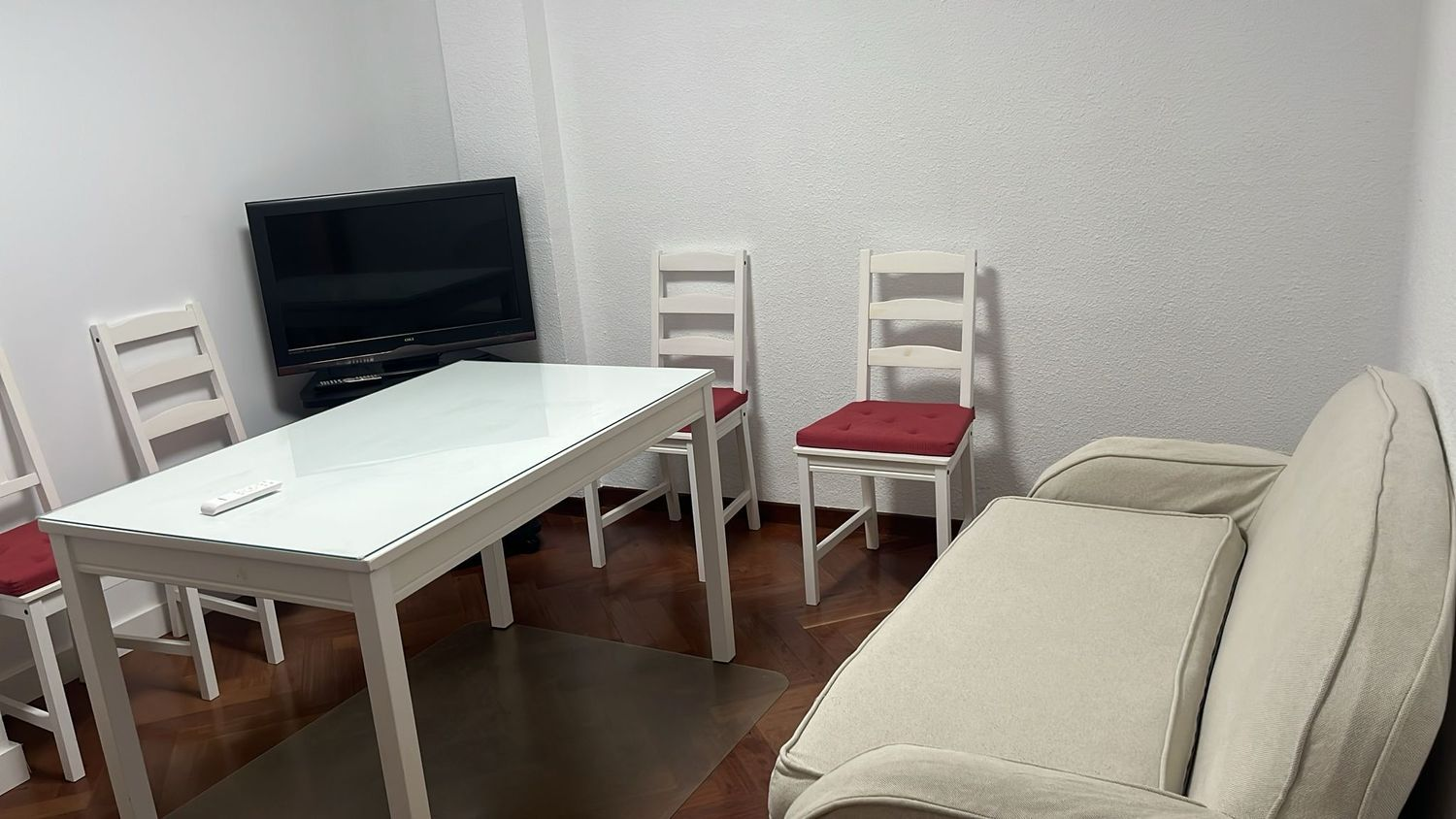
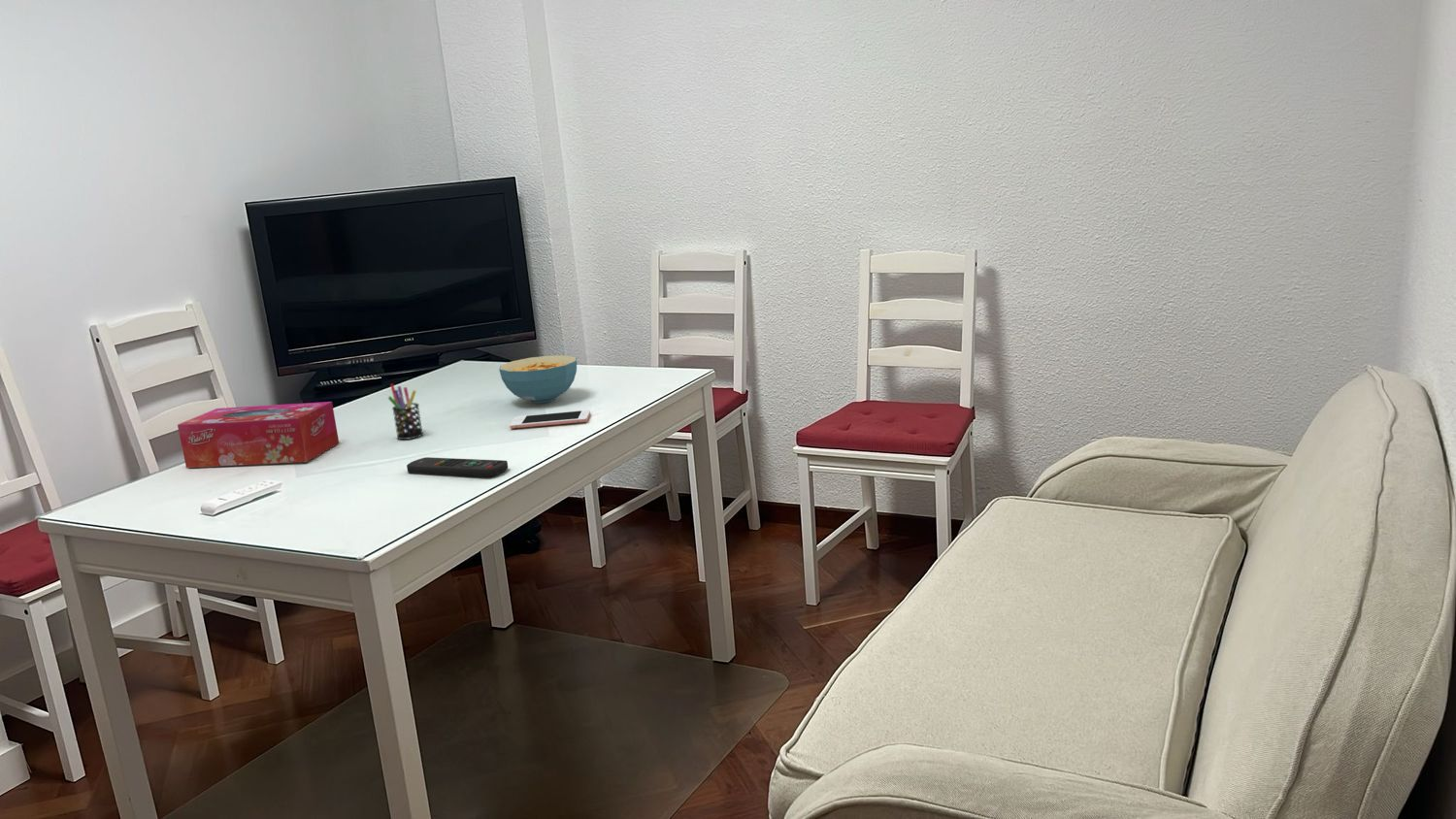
+ cell phone [509,409,591,430]
+ cereal bowl [498,354,578,405]
+ pen holder [387,383,424,441]
+ tissue box [177,401,340,469]
+ remote control [406,456,509,477]
